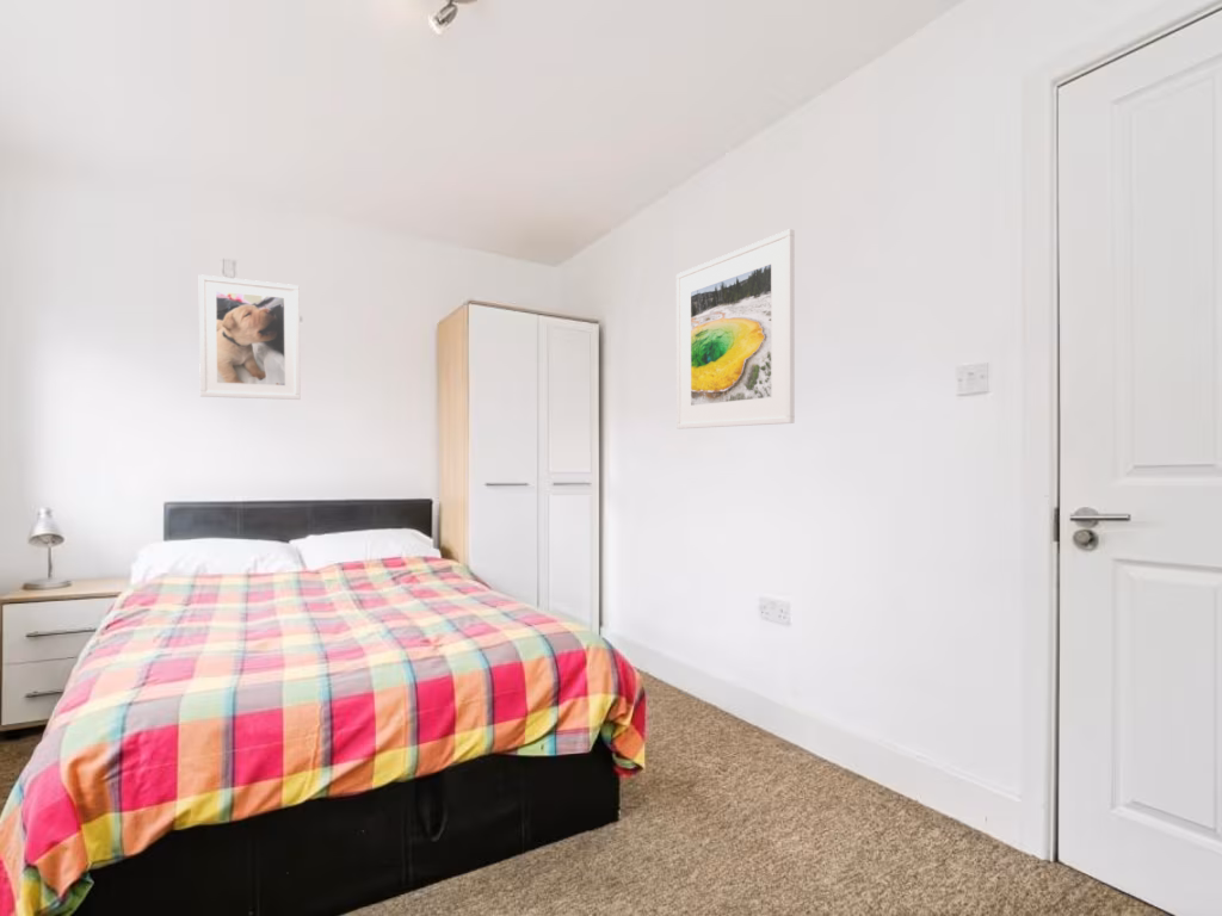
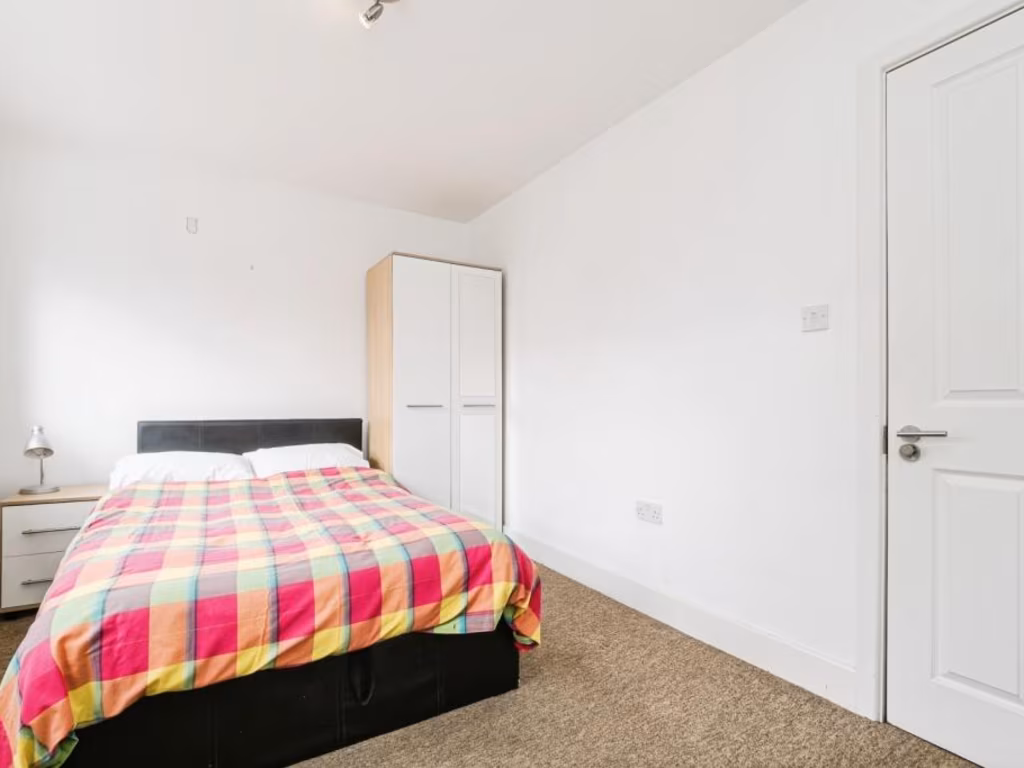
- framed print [675,228,796,431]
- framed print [198,273,302,401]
